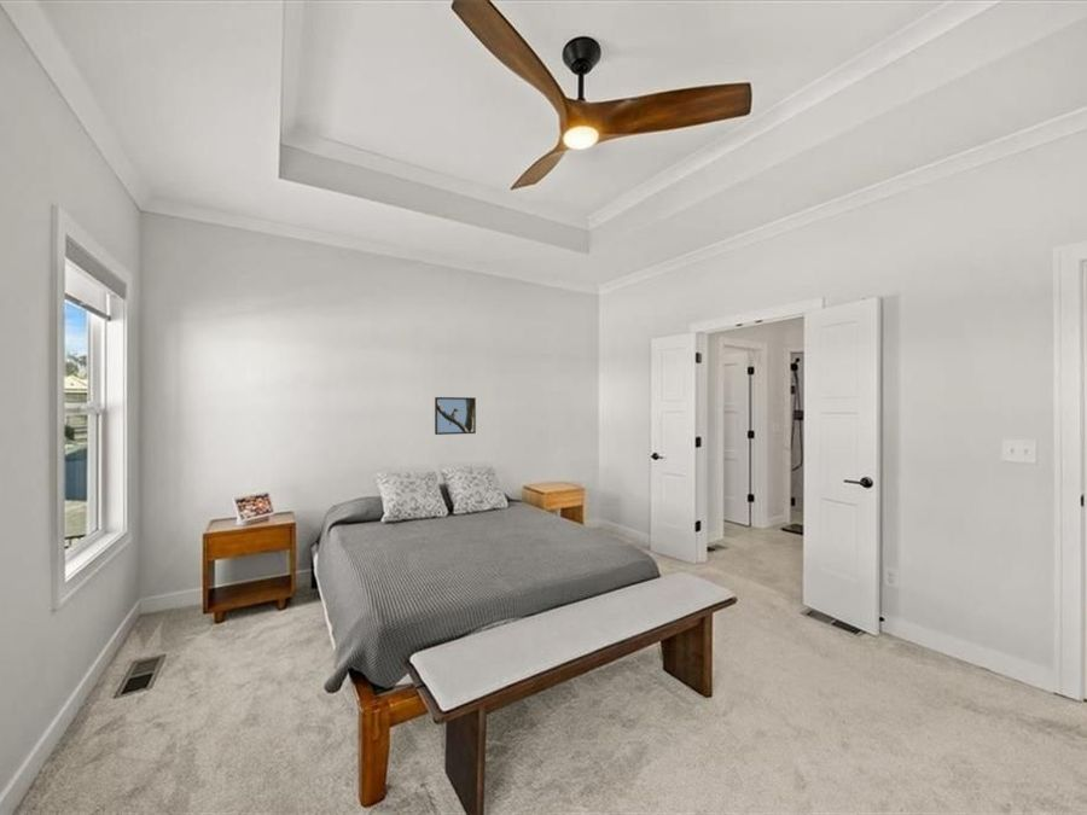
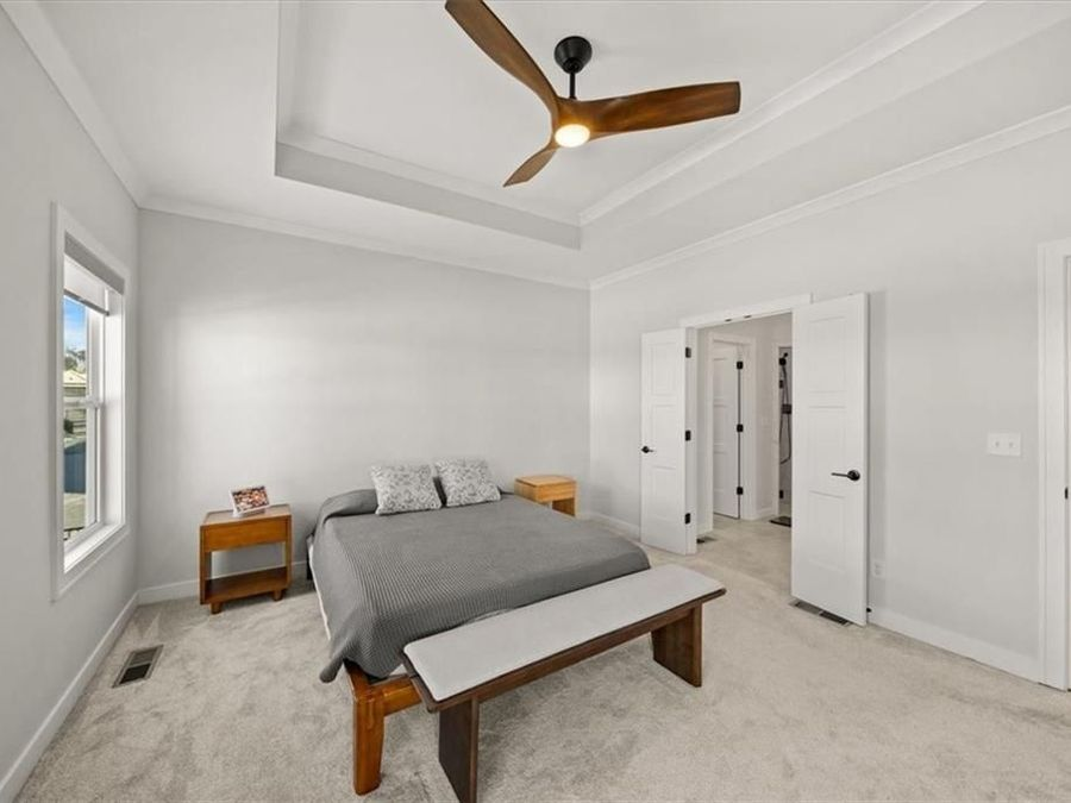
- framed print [434,396,477,436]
